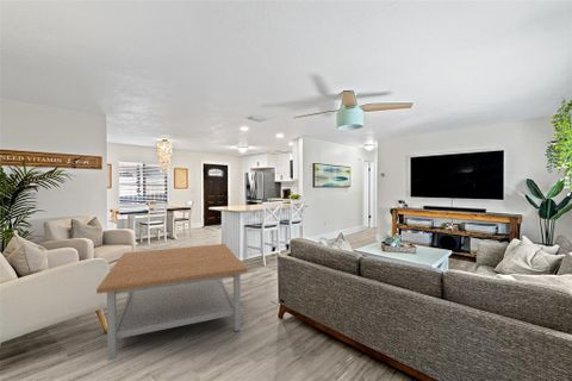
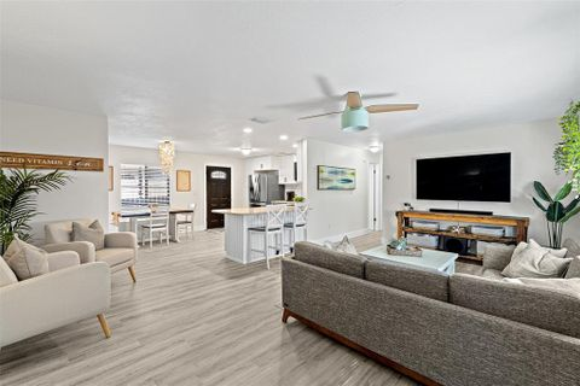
- coffee table [95,243,248,361]
